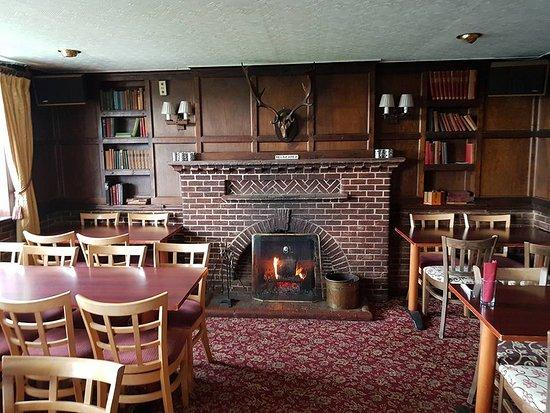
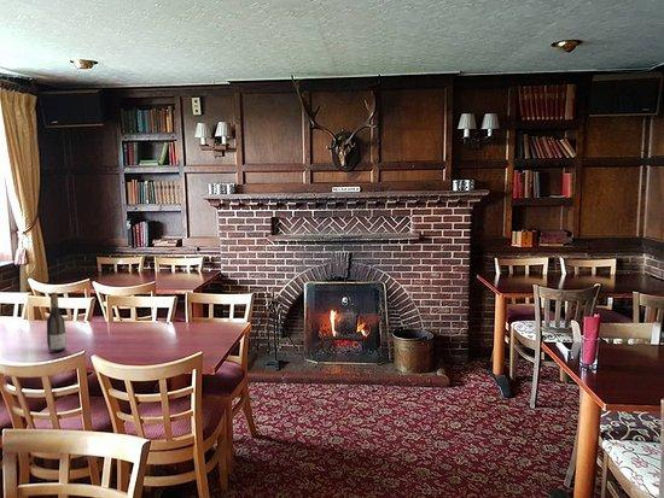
+ wine bottle [46,291,68,353]
